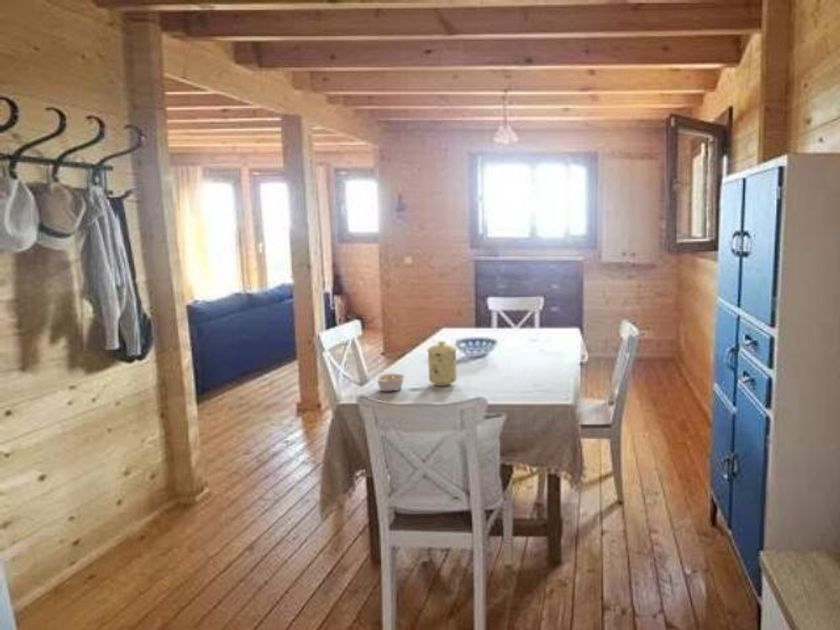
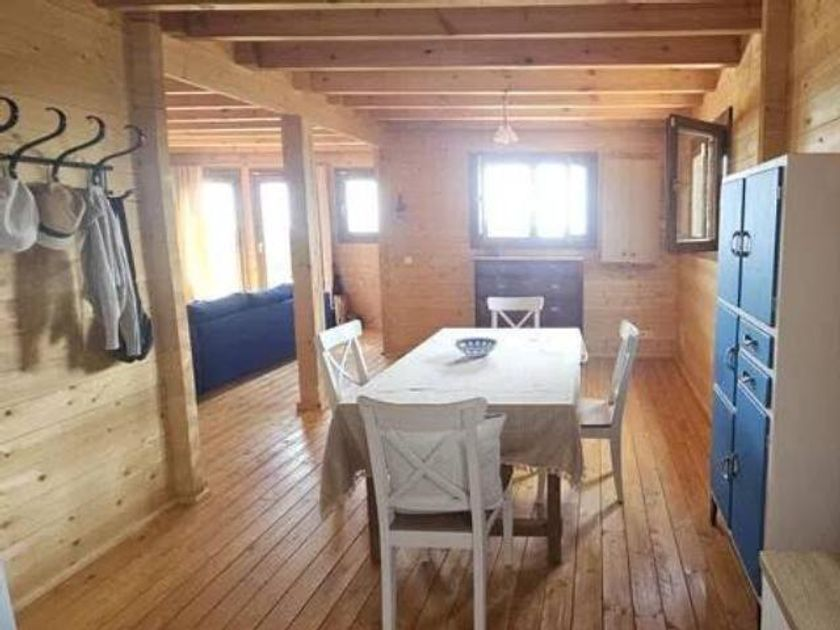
- legume [373,372,407,393]
- mug [426,340,458,387]
